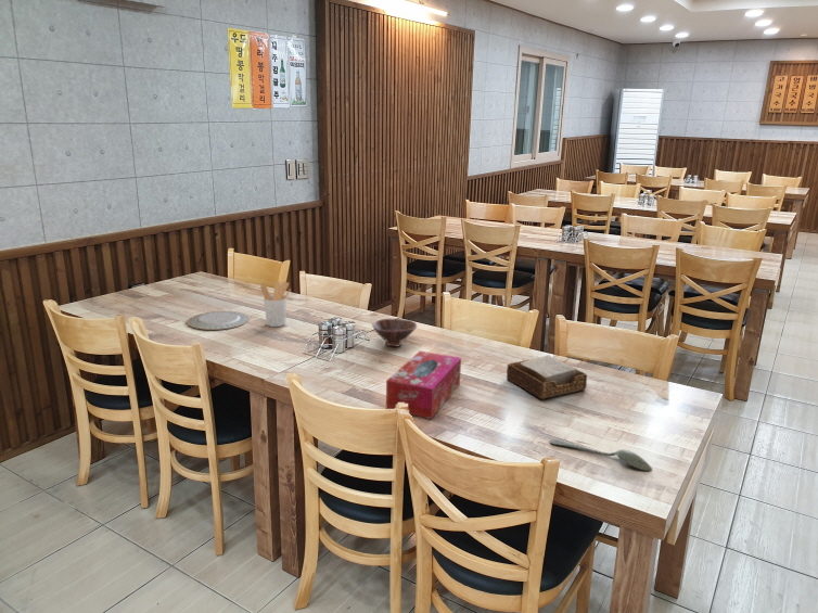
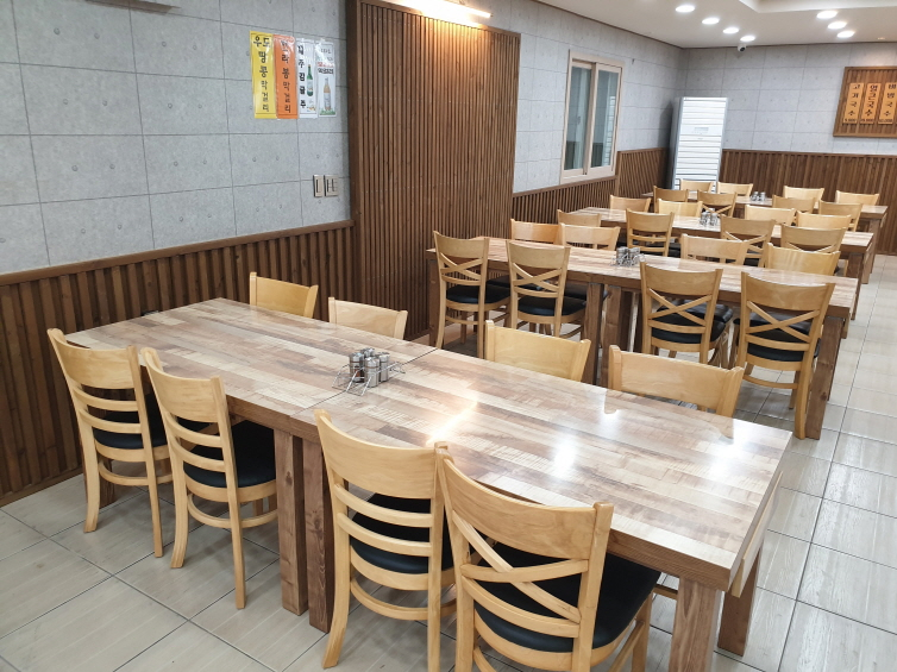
- bowl [371,317,419,347]
- utensil holder [259,280,292,328]
- chinaware [186,310,251,331]
- napkin holder [506,354,588,400]
- spoon [548,438,653,472]
- tissue box [385,350,462,420]
